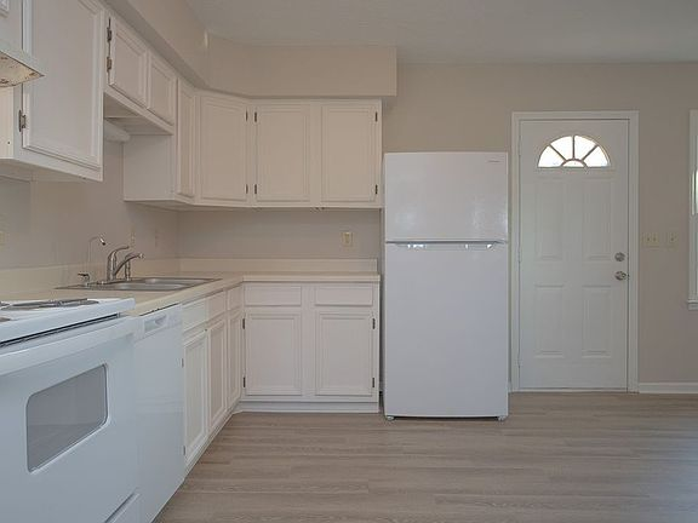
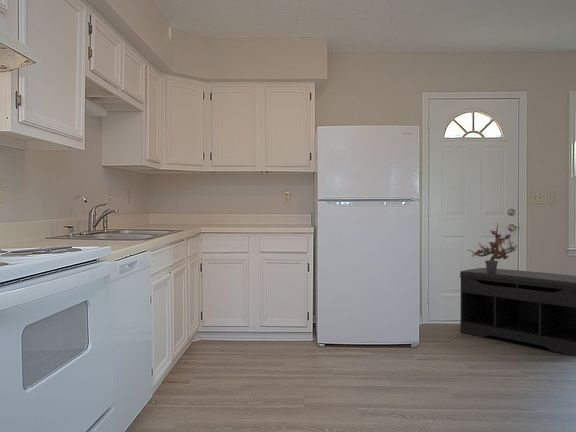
+ potted plant [466,222,518,273]
+ bench [459,267,576,357]
